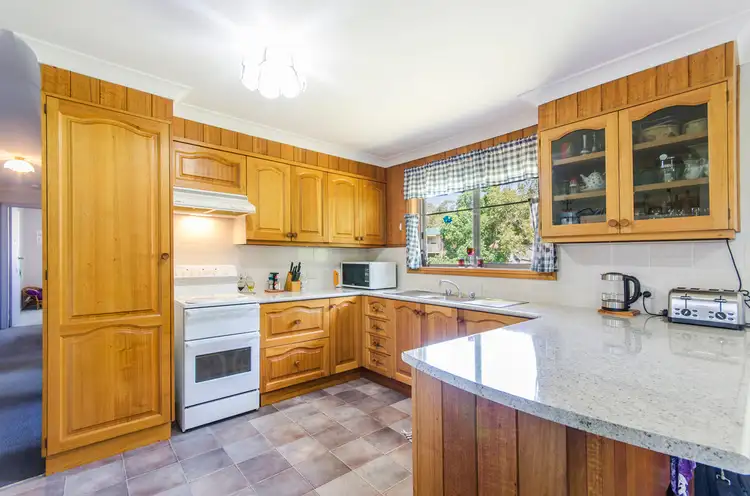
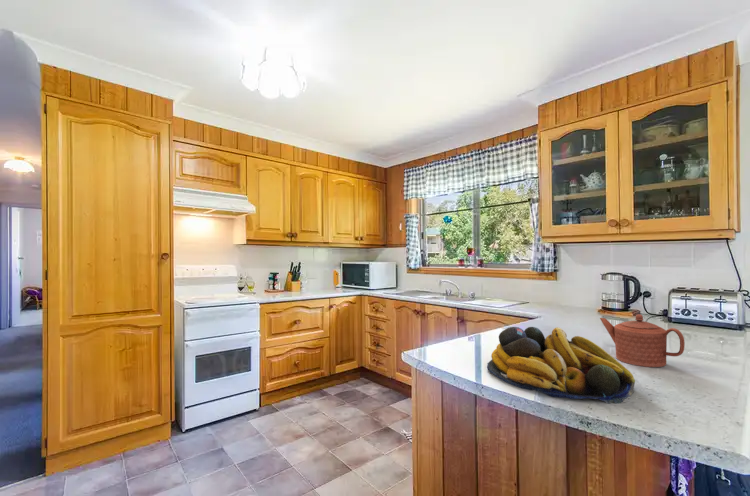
+ teapot [599,313,686,368]
+ fruit bowl [486,326,636,405]
